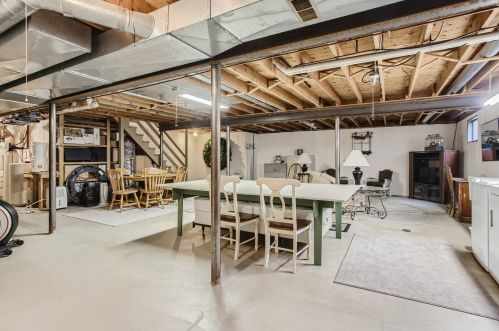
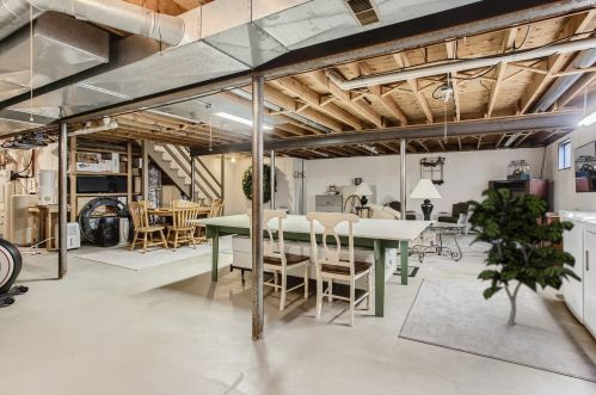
+ indoor plant [463,186,583,326]
